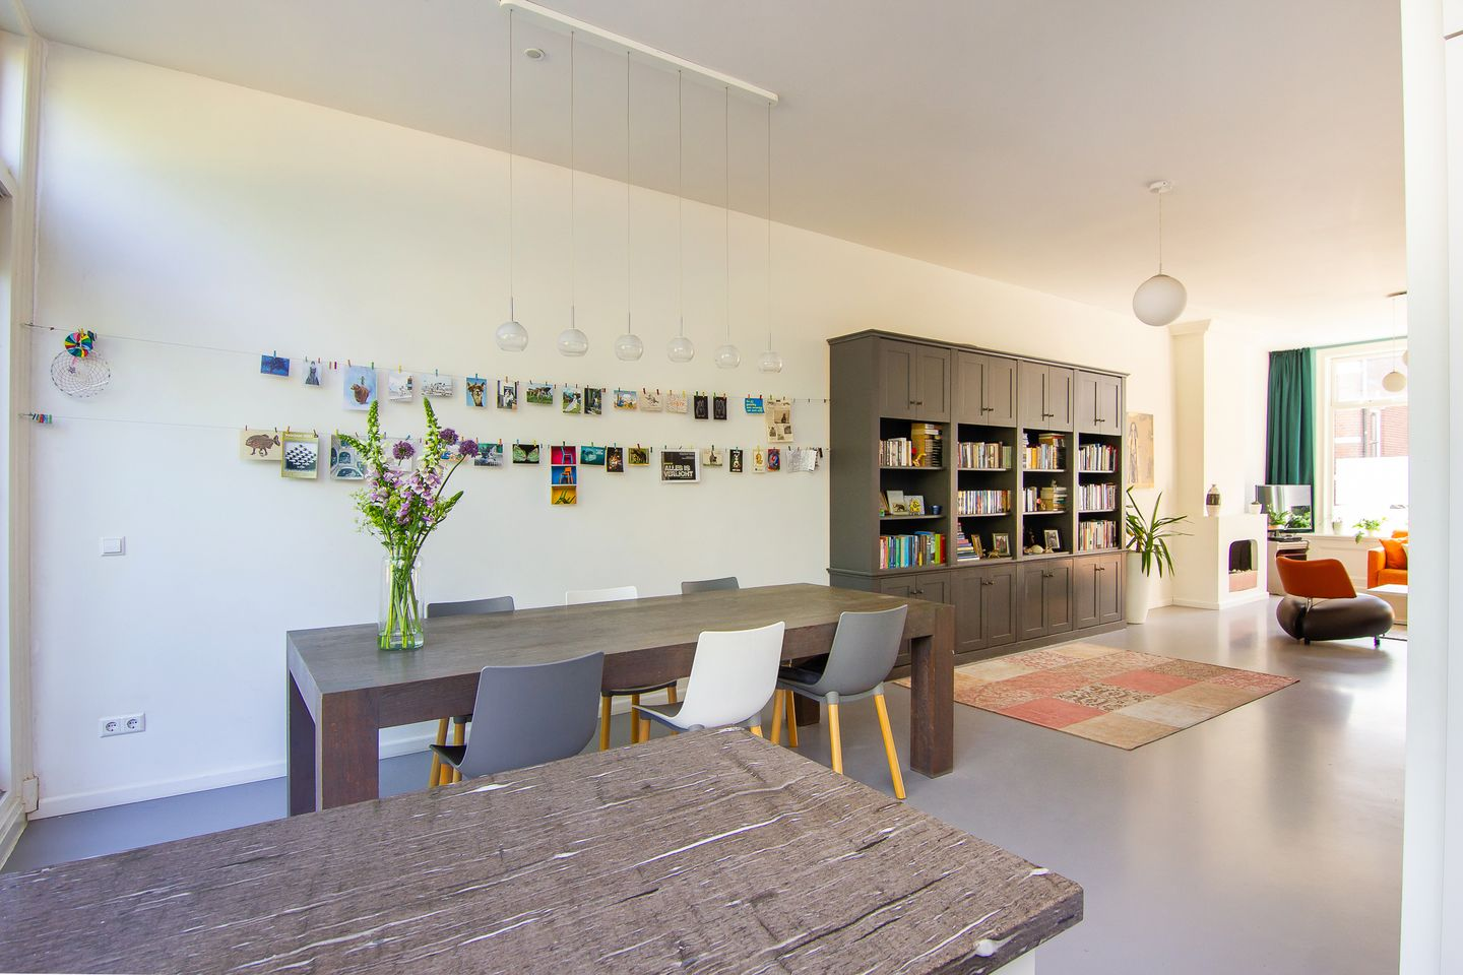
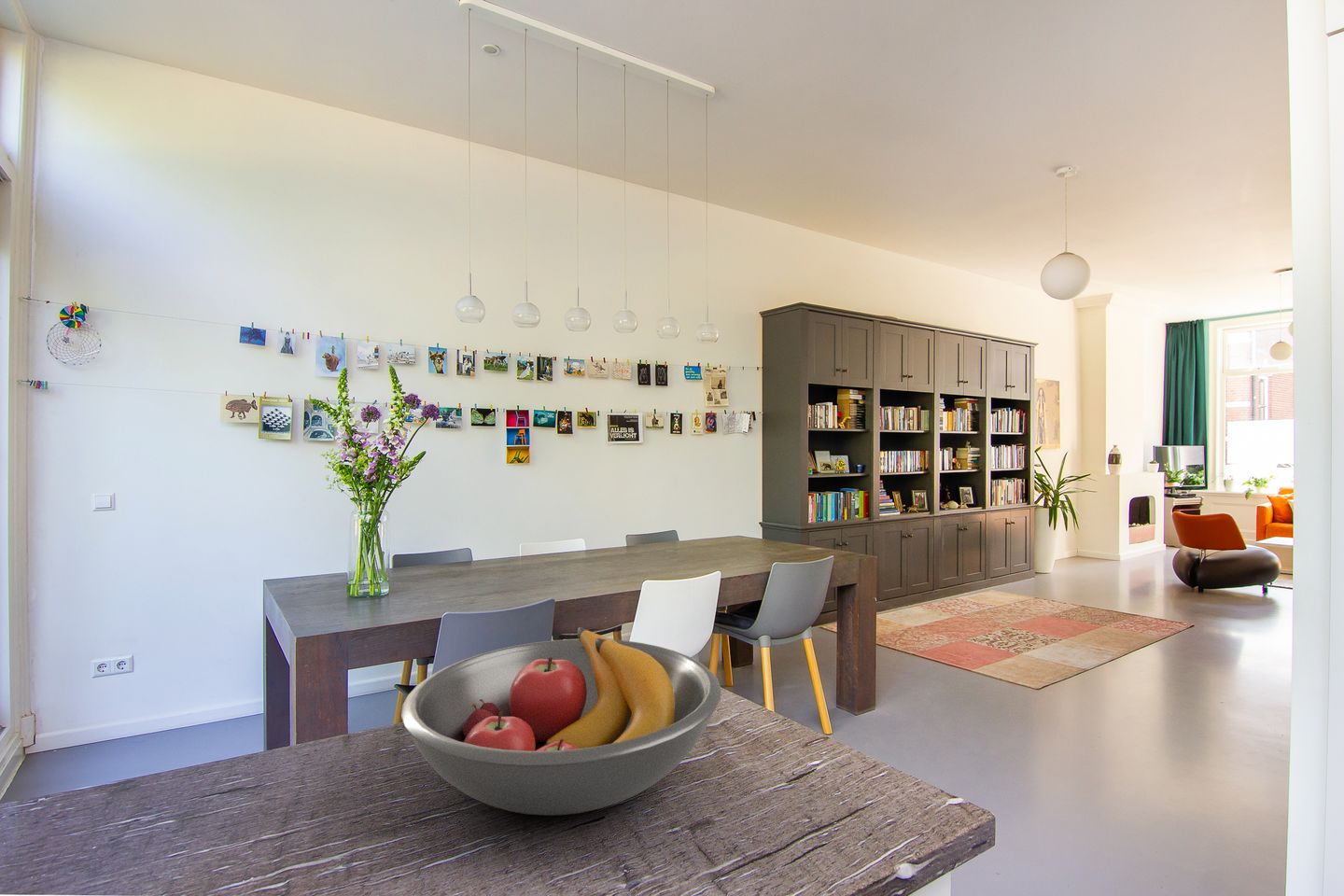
+ fruit bowl [400,626,722,817]
